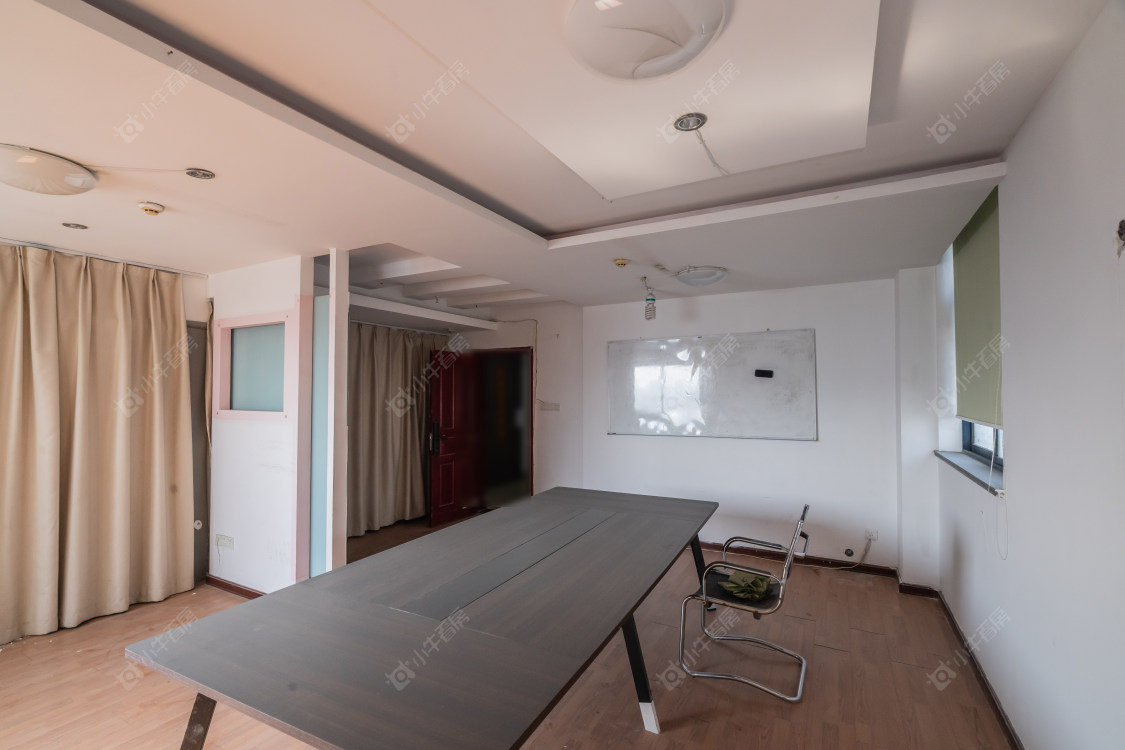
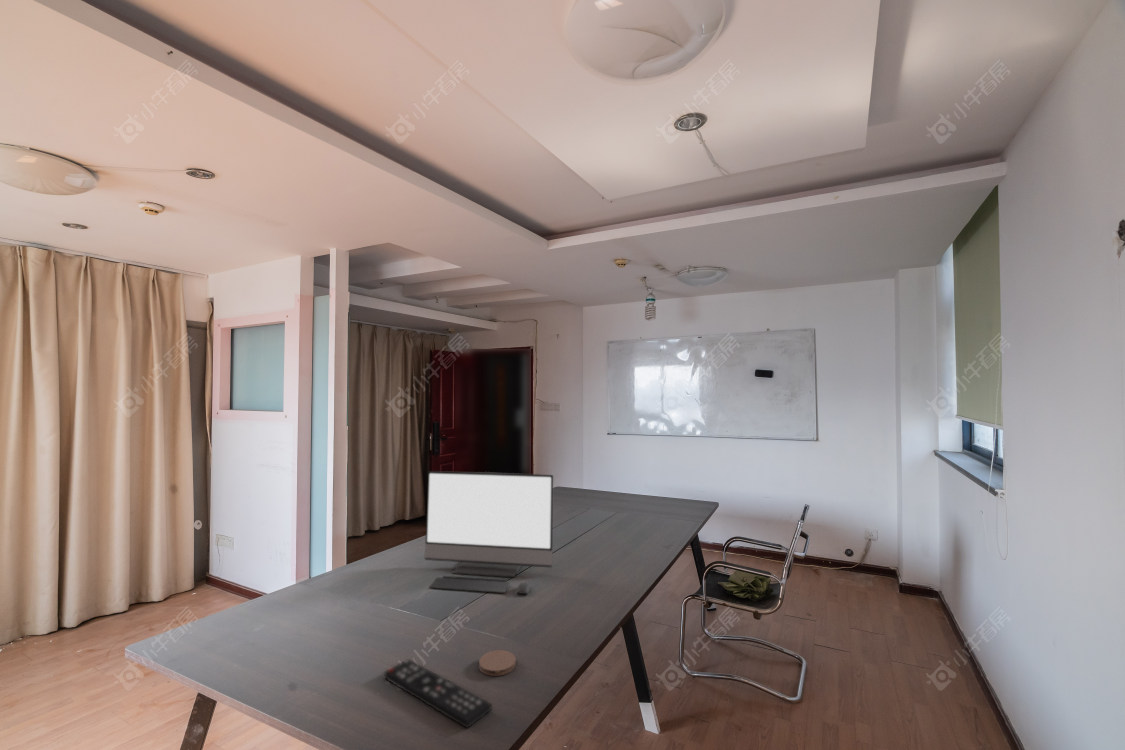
+ monitor [423,470,554,595]
+ coaster [478,649,517,677]
+ remote control [383,658,492,729]
